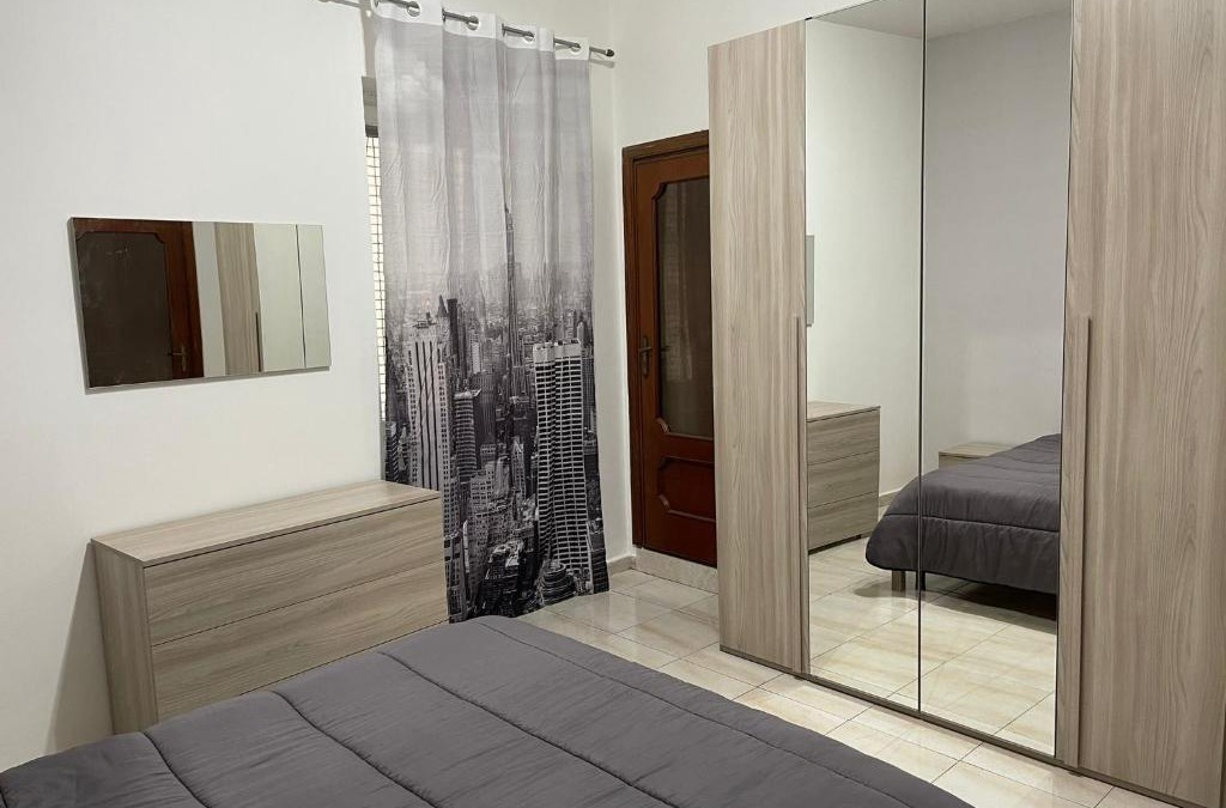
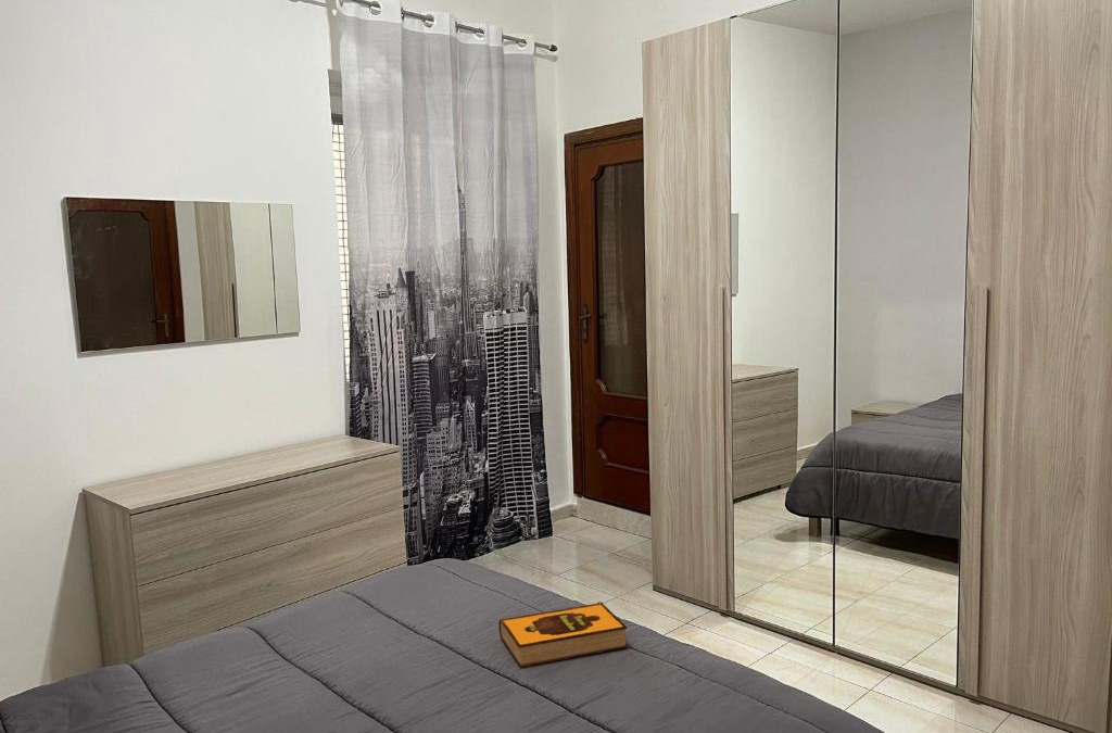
+ hardback book [497,601,629,668]
